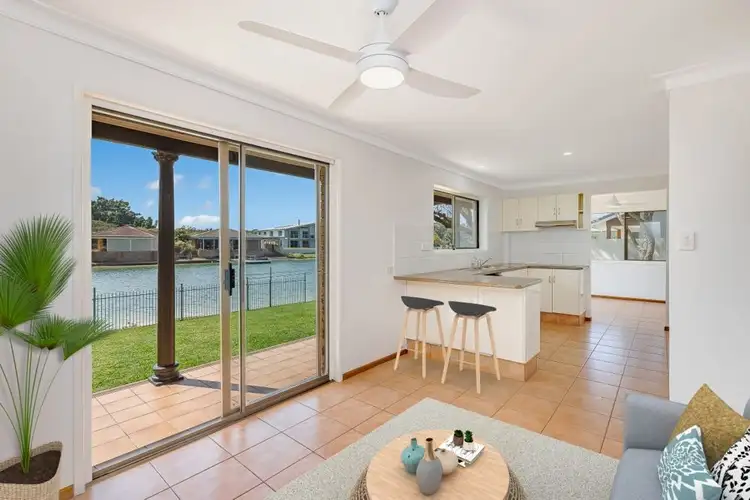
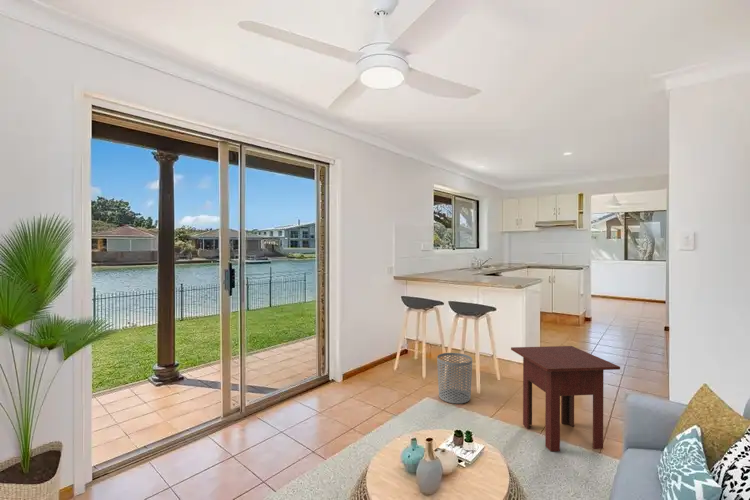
+ waste bin [436,352,473,405]
+ side table [510,345,621,453]
